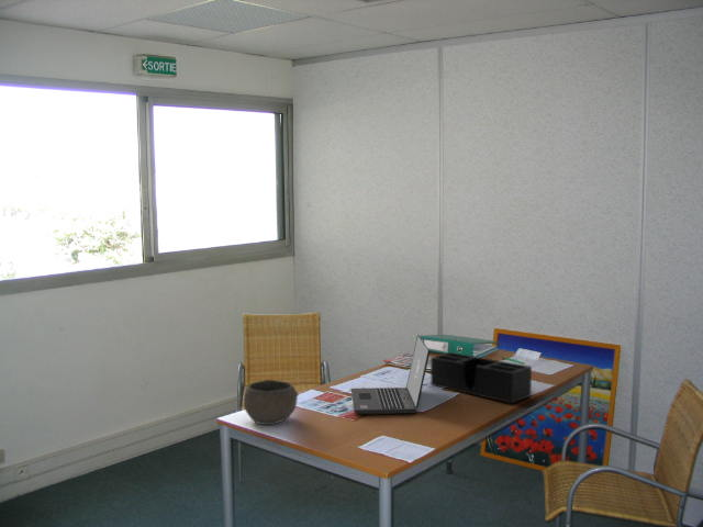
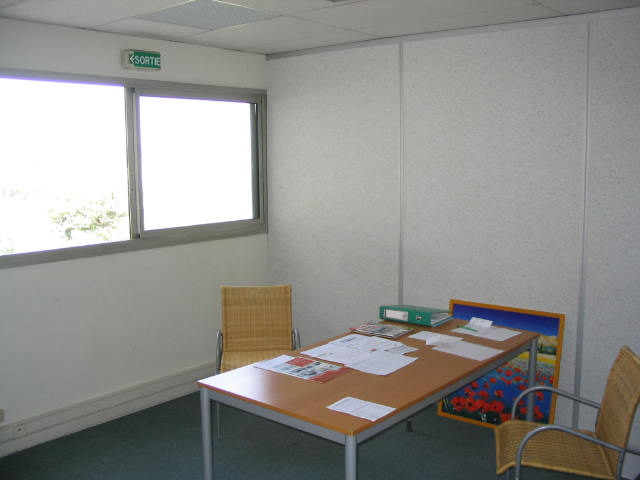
- desk organizer [429,351,533,404]
- bowl [243,379,300,426]
- laptop [350,334,431,415]
